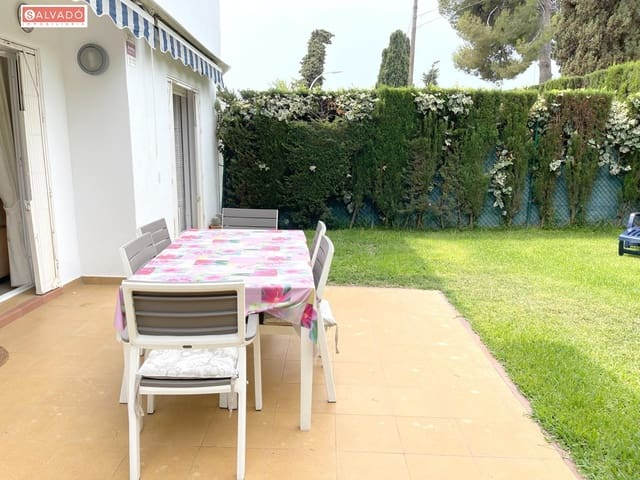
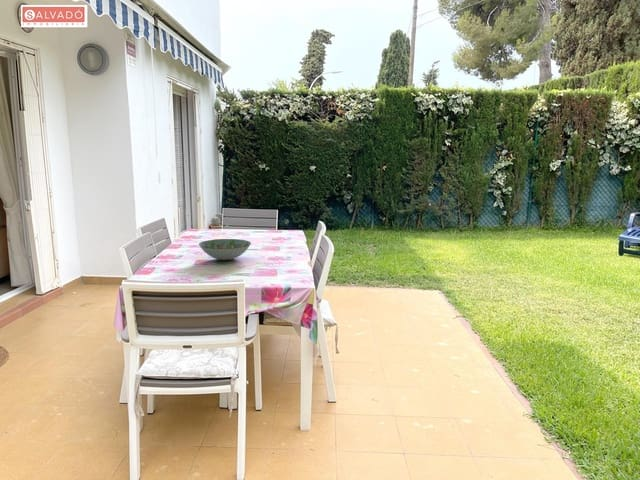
+ decorative bowl [198,238,252,261]
